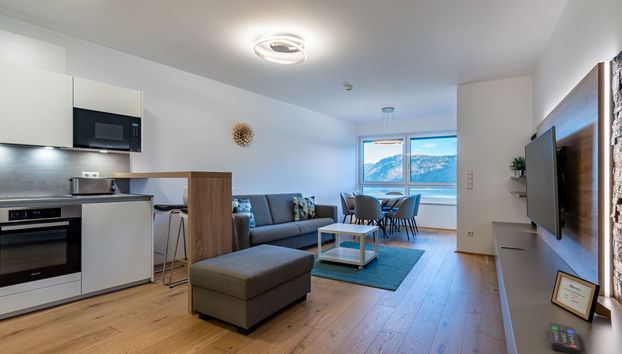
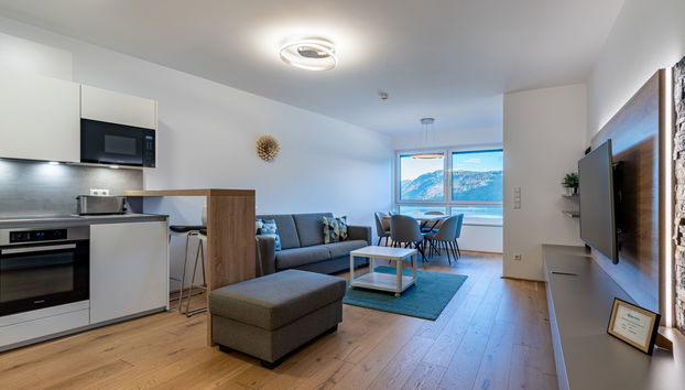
- remote control [548,322,581,354]
